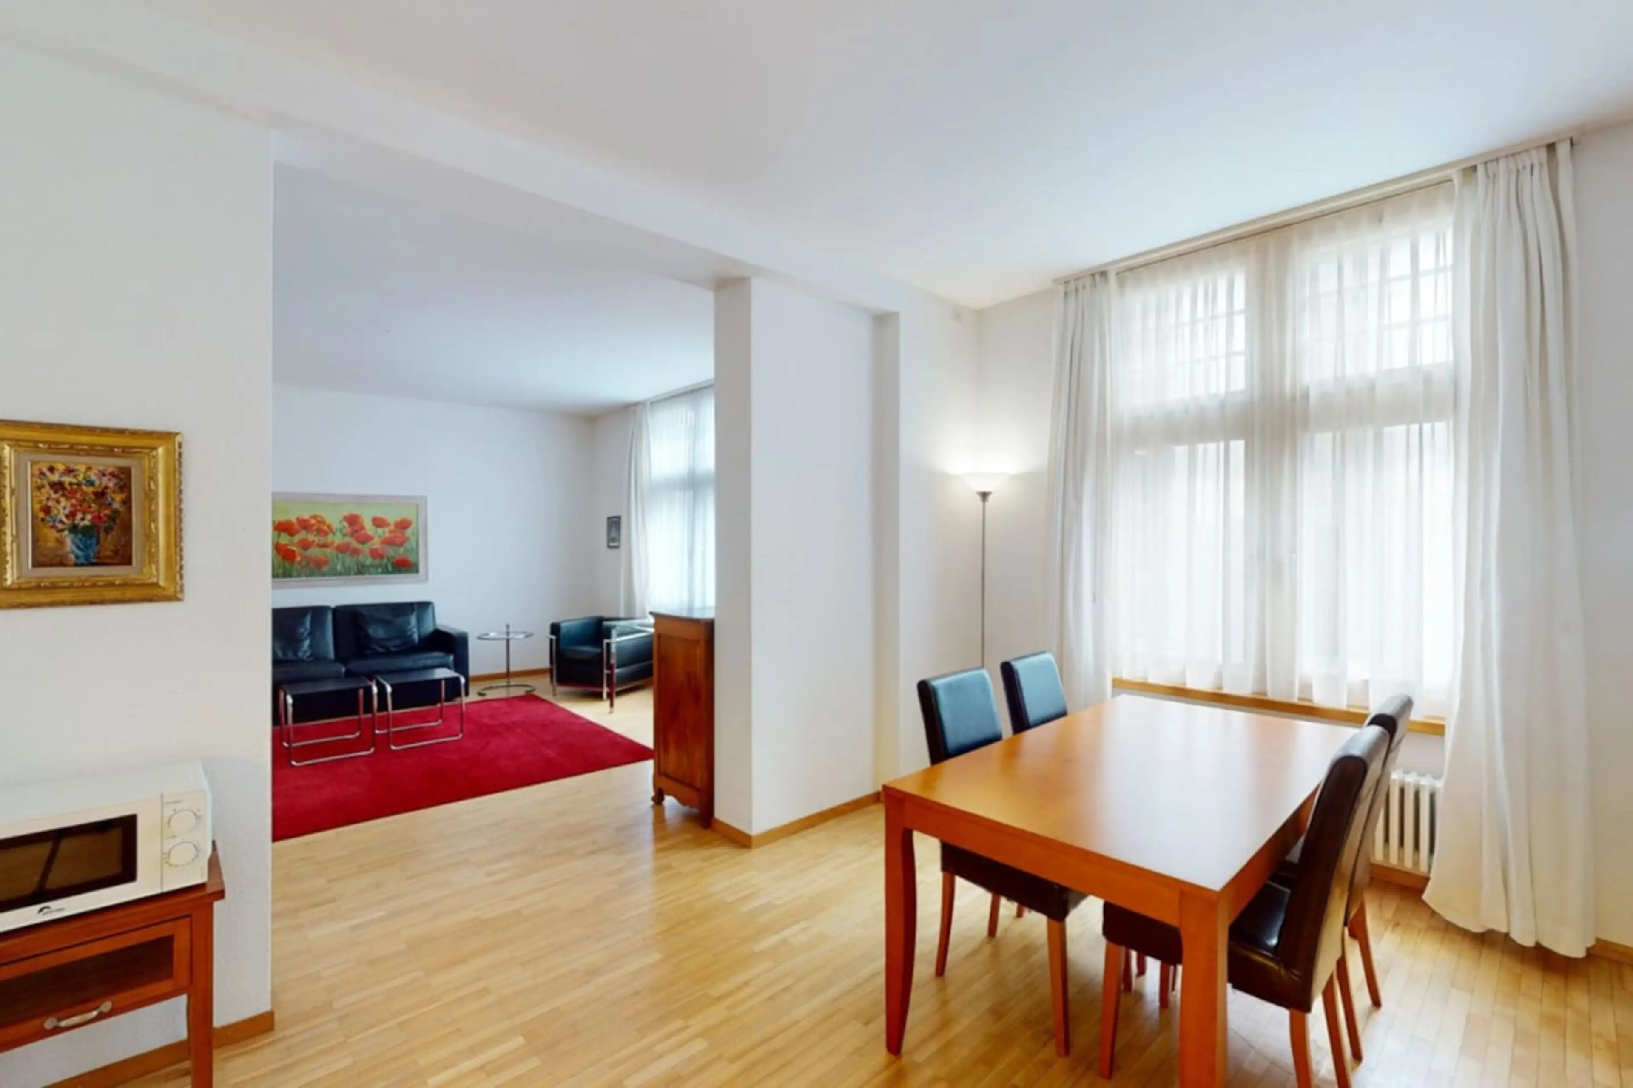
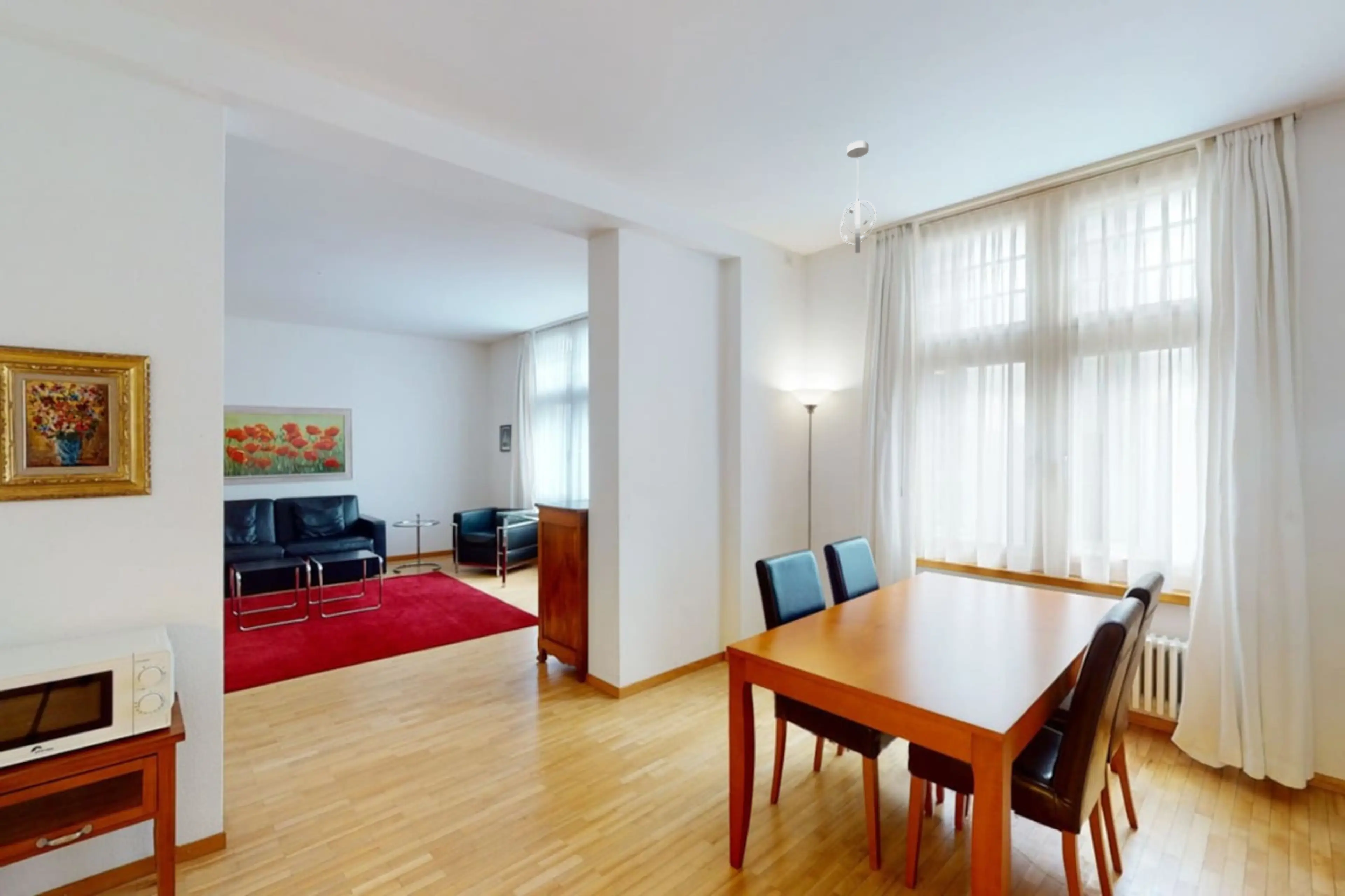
+ pendant light [840,140,877,254]
